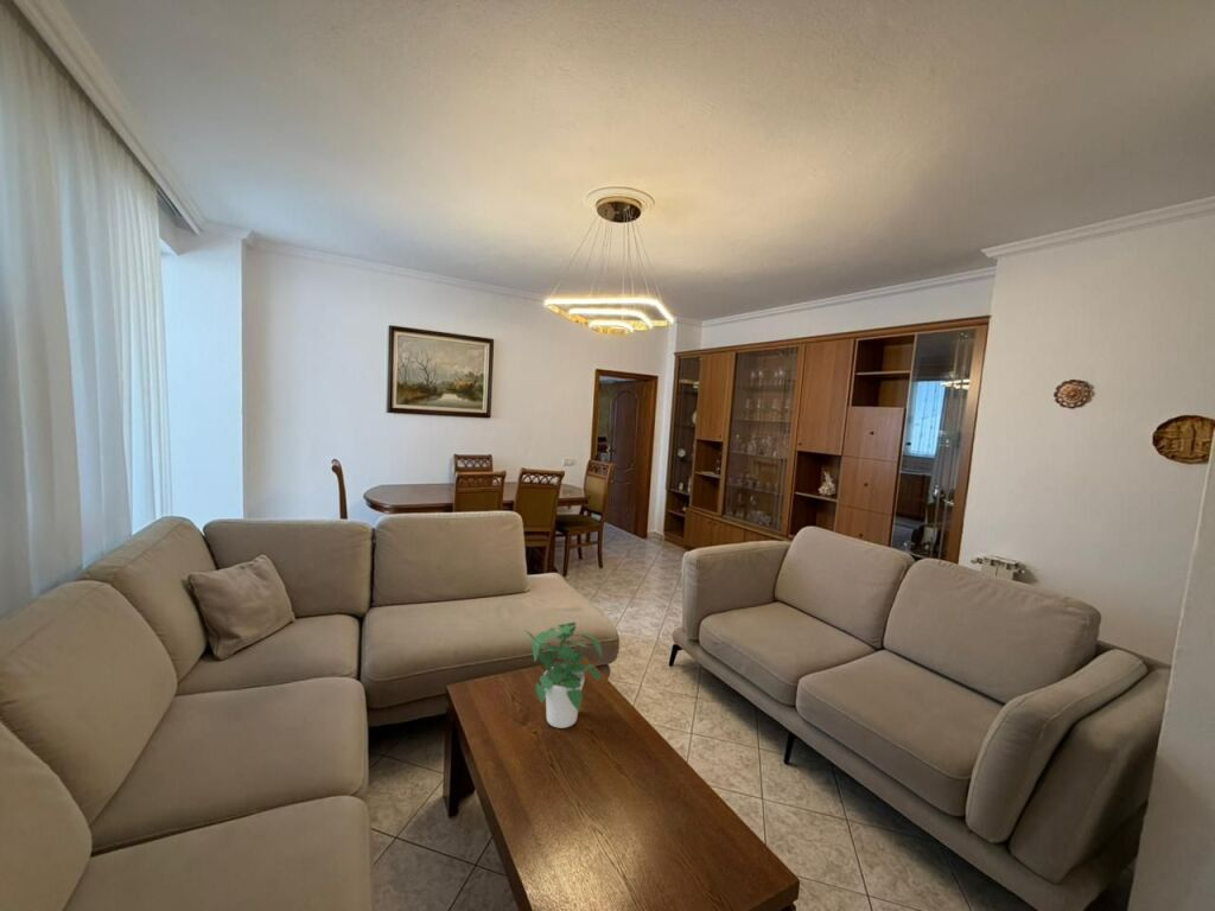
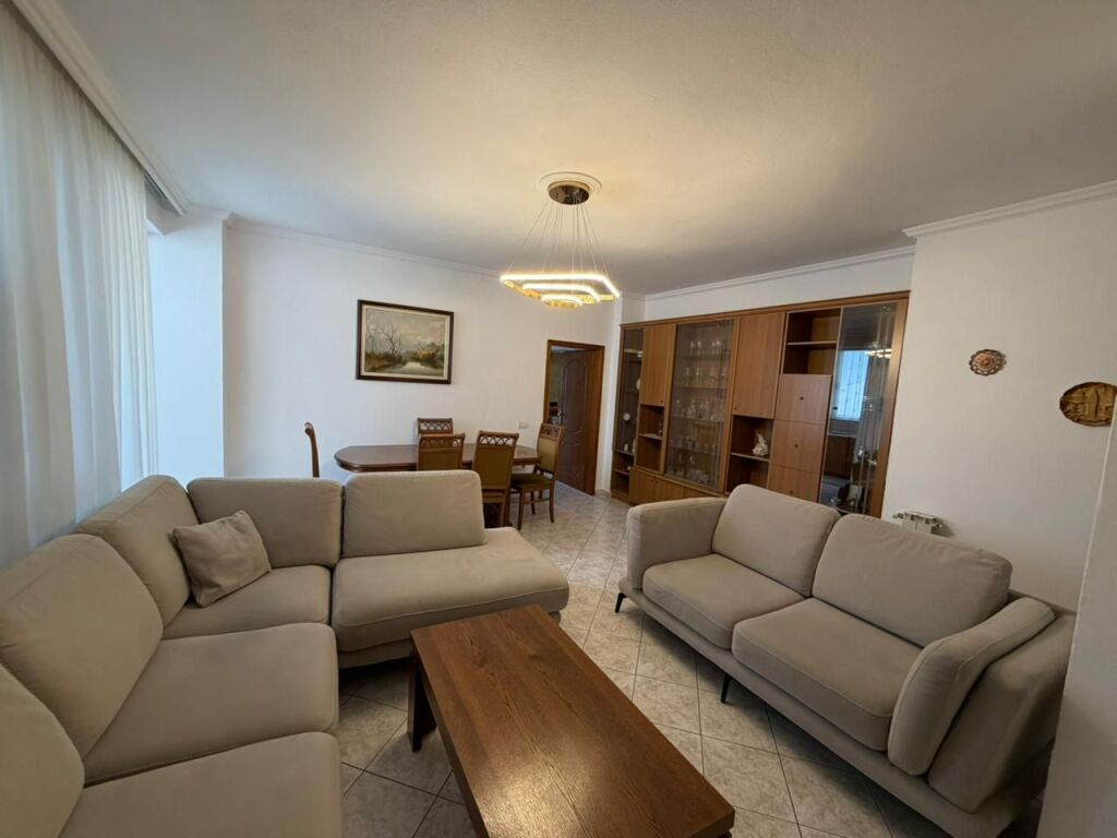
- potted plant [524,622,605,730]
